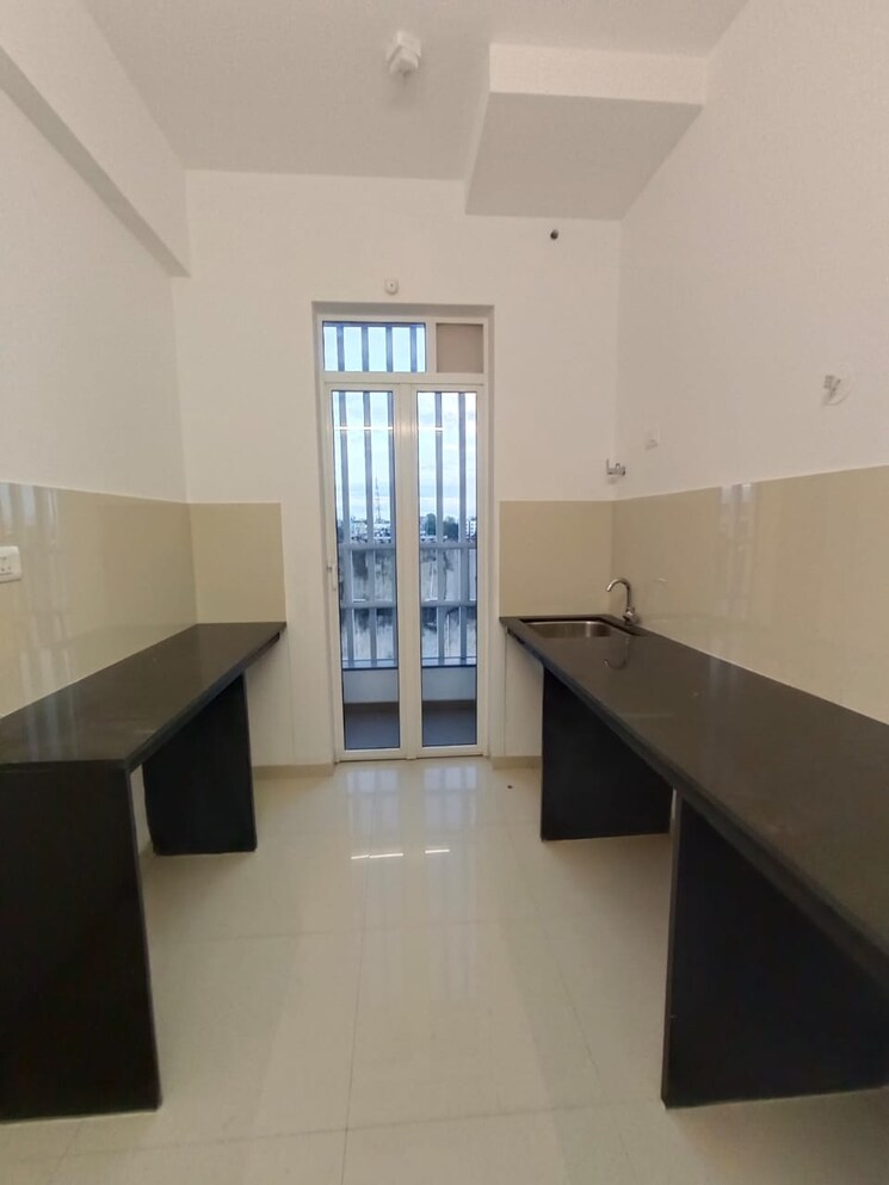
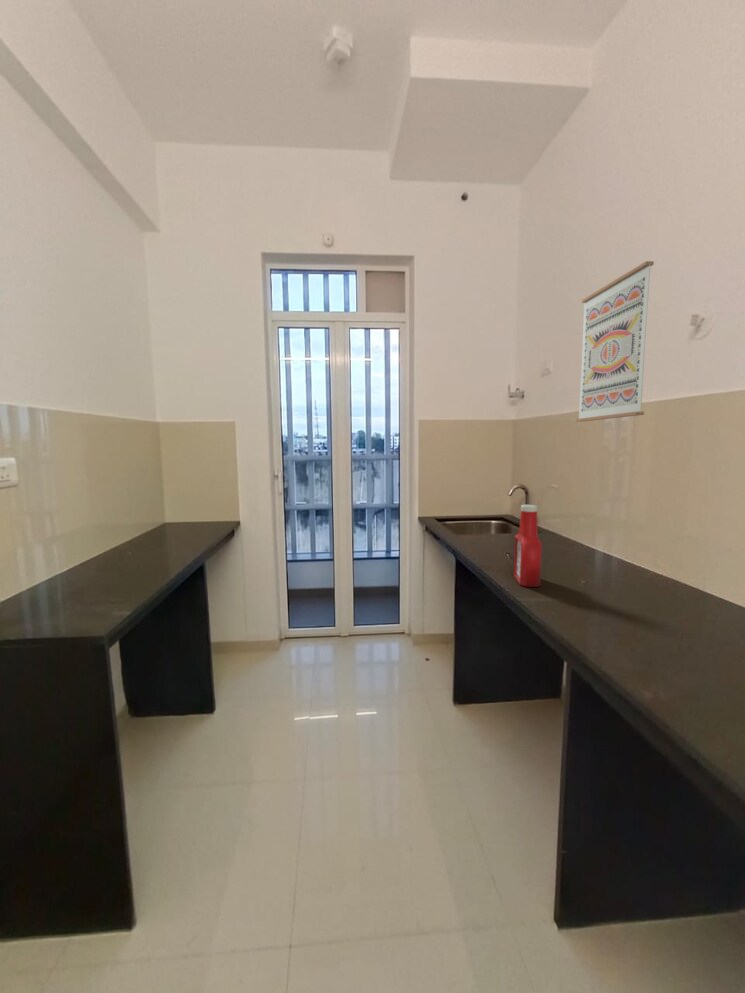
+ soap bottle [513,504,543,588]
+ wall art [575,260,655,423]
